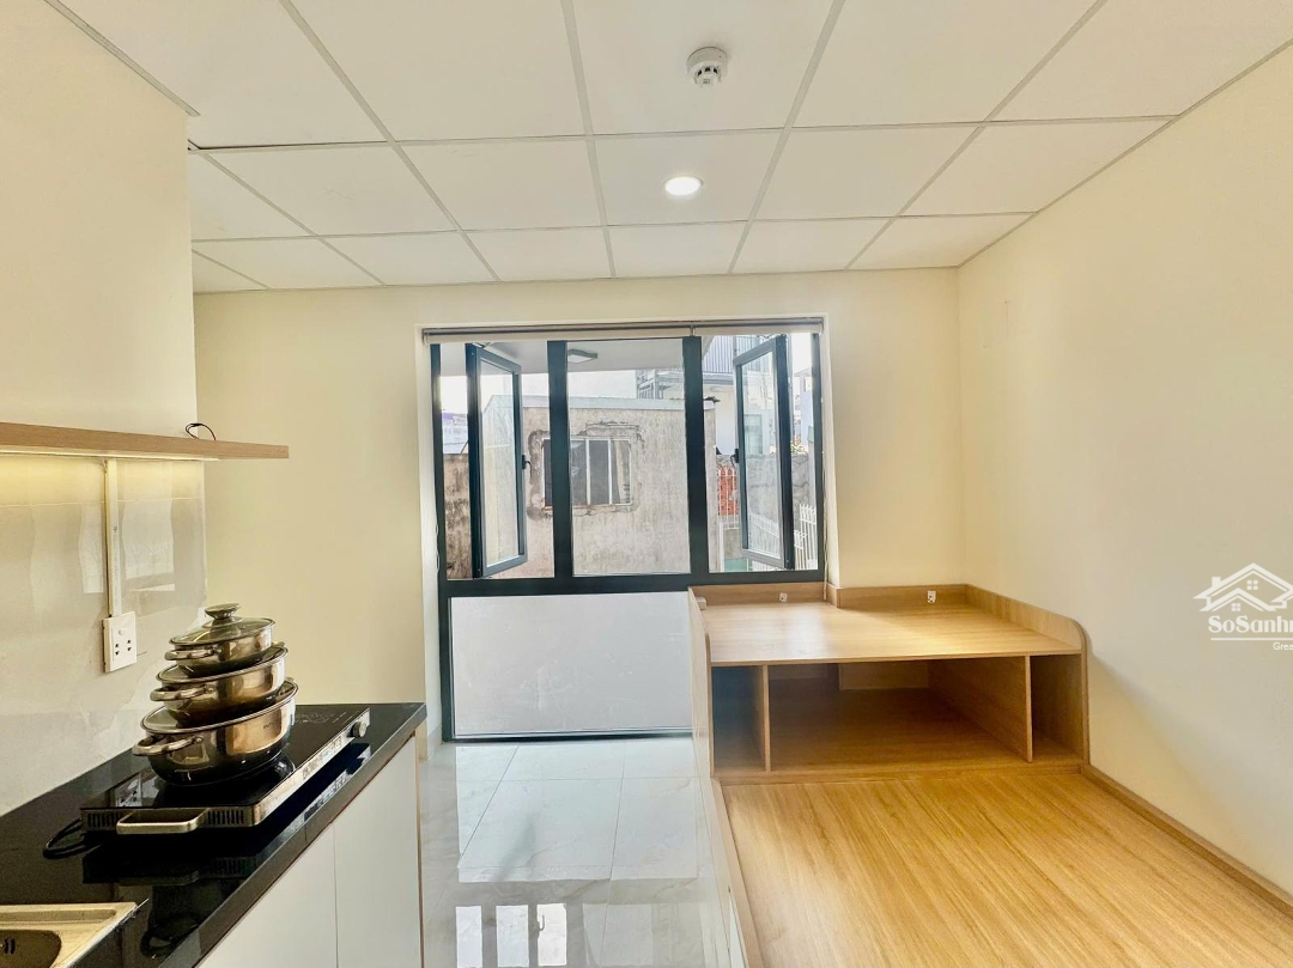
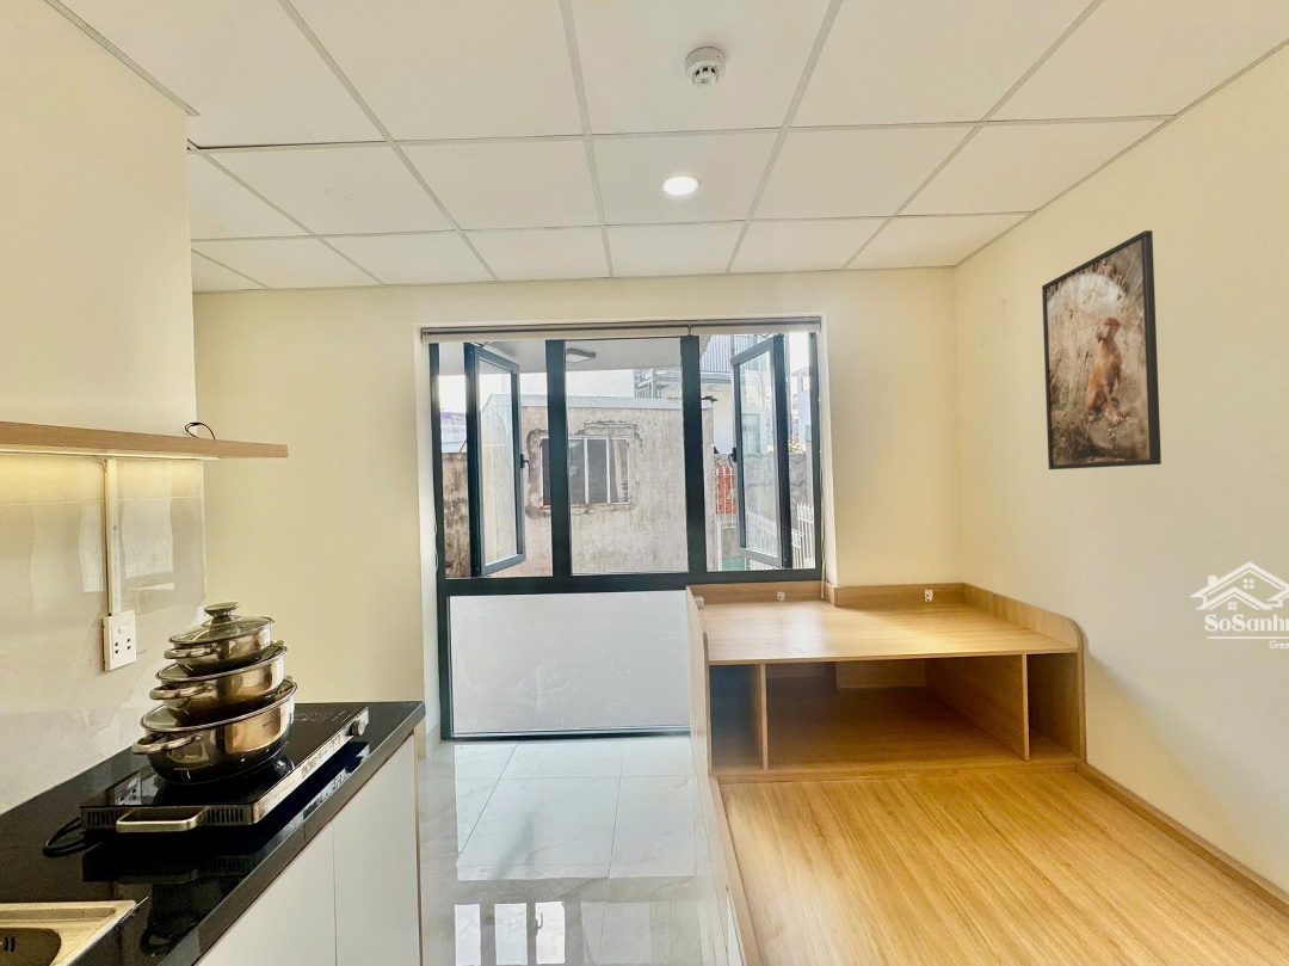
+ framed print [1041,229,1162,470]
